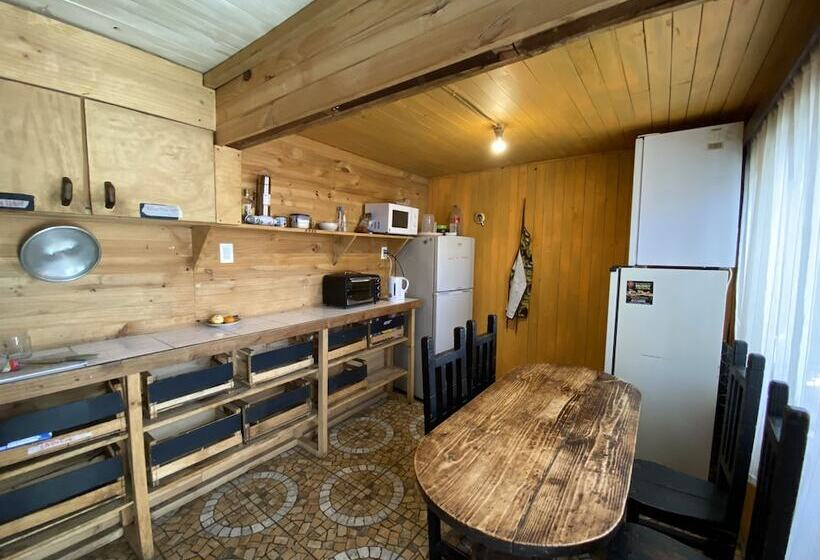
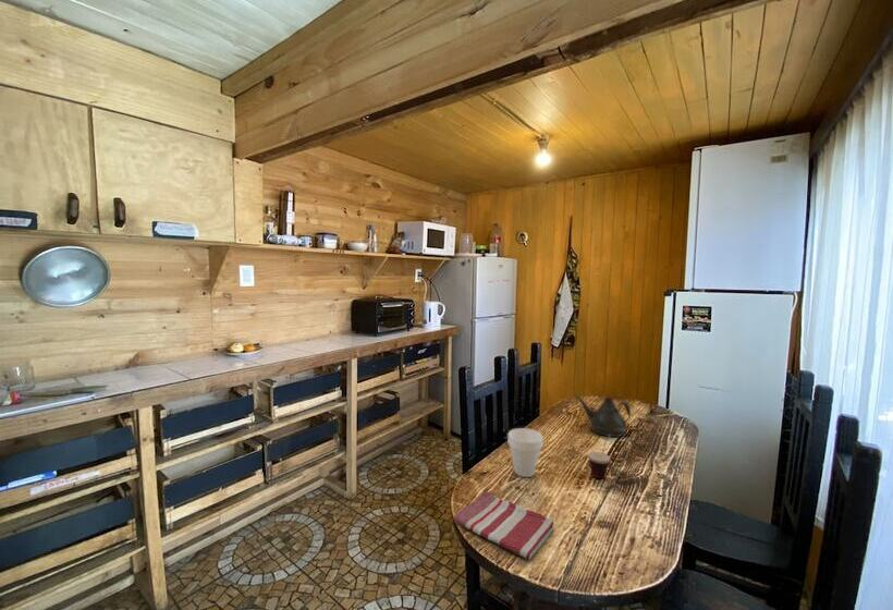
+ cup [587,435,611,479]
+ cup [506,427,545,478]
+ teapot [573,394,632,438]
+ dish towel [453,490,555,561]
